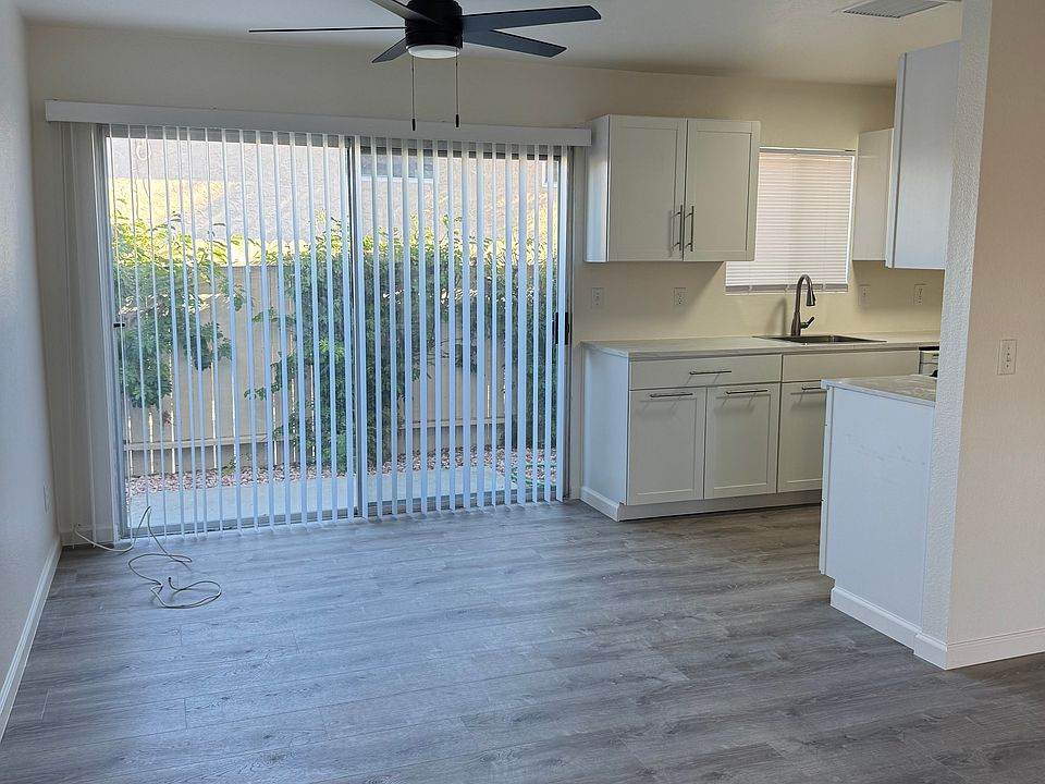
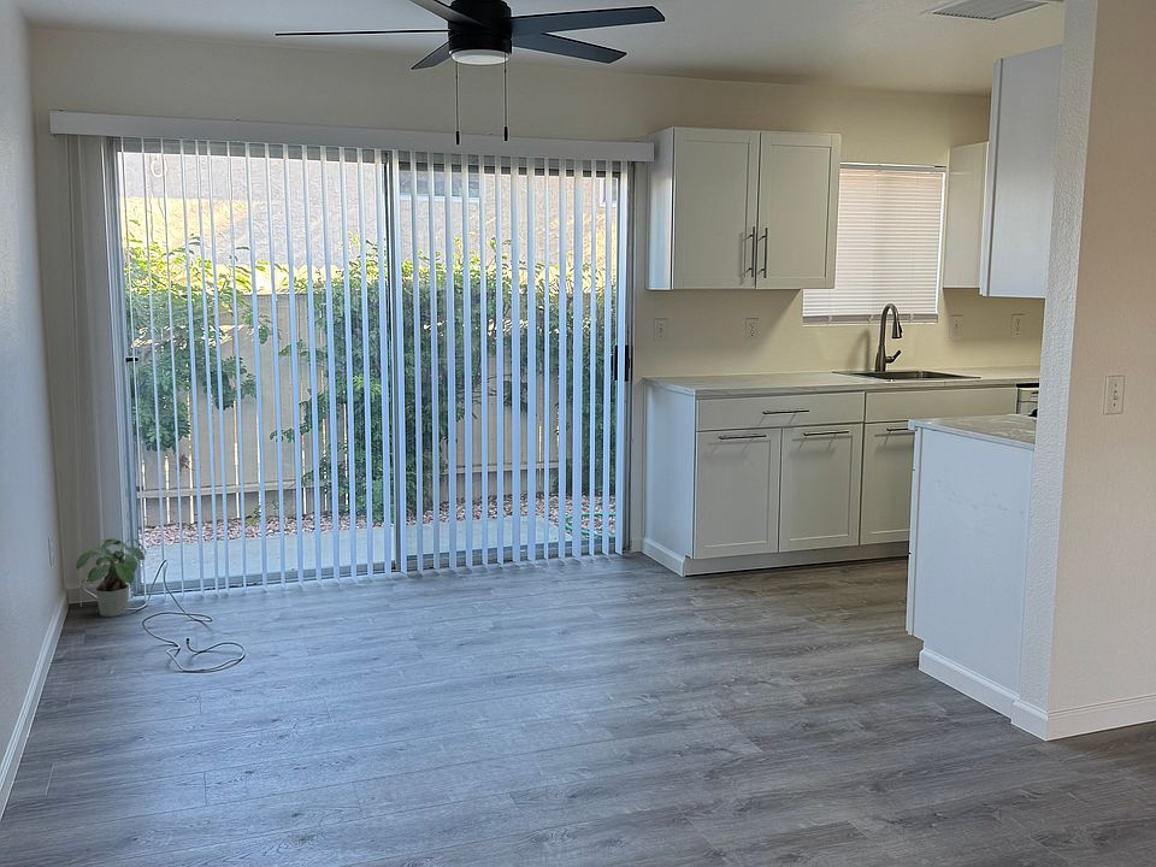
+ potted plant [75,537,148,618]
